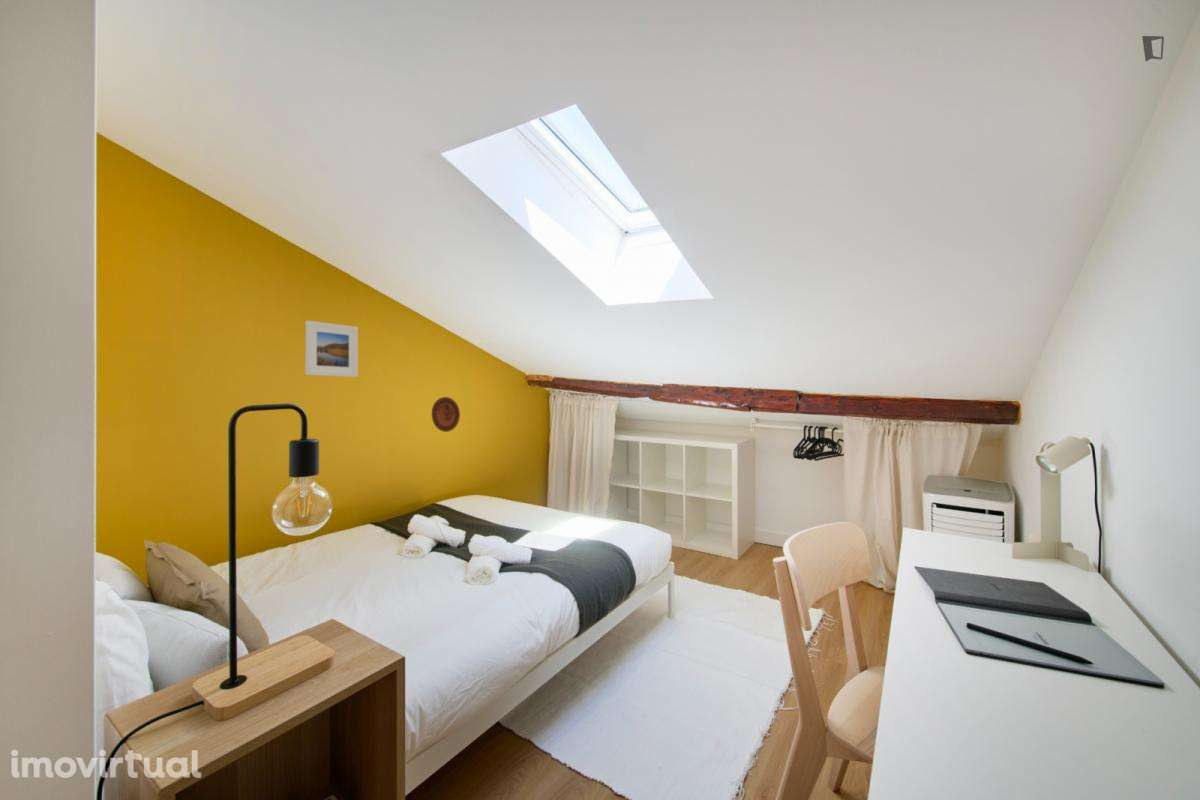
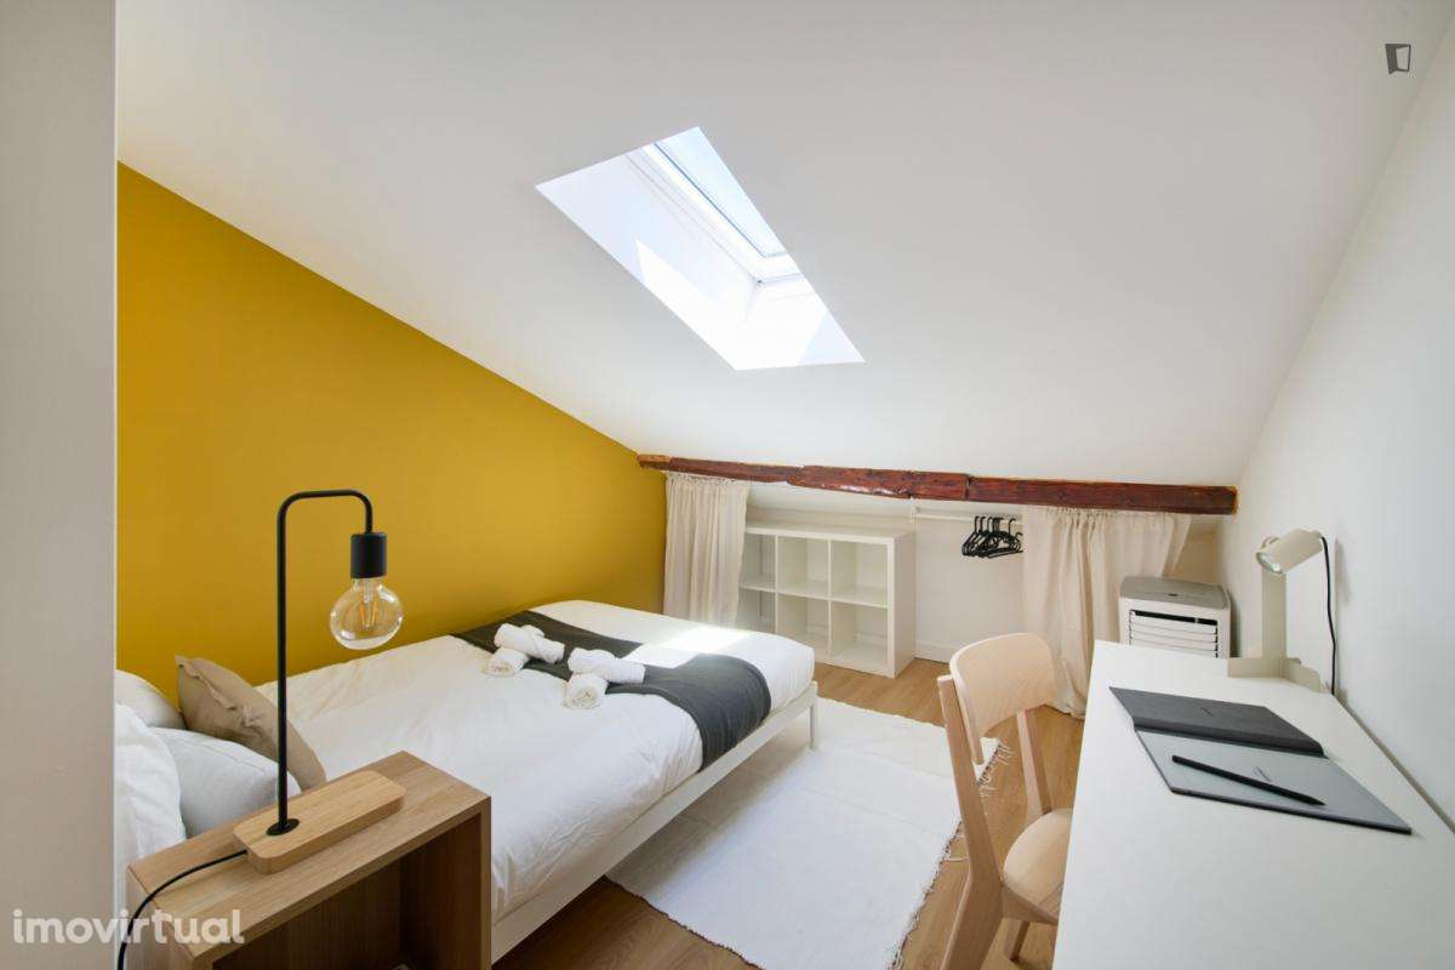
- decorative plate [431,396,461,433]
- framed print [304,320,359,378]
